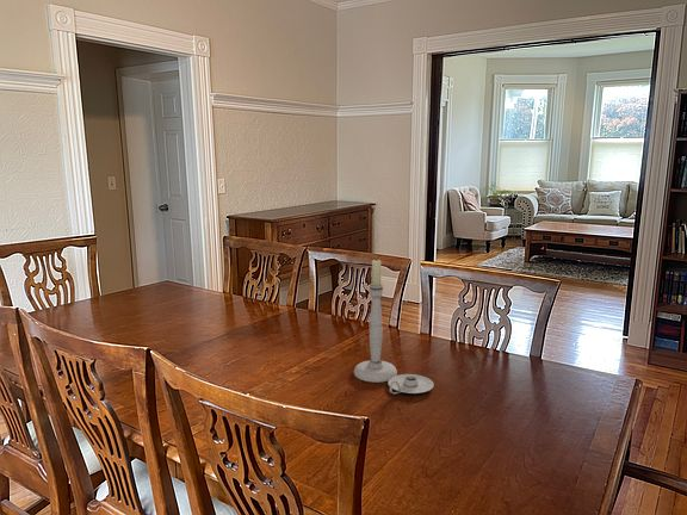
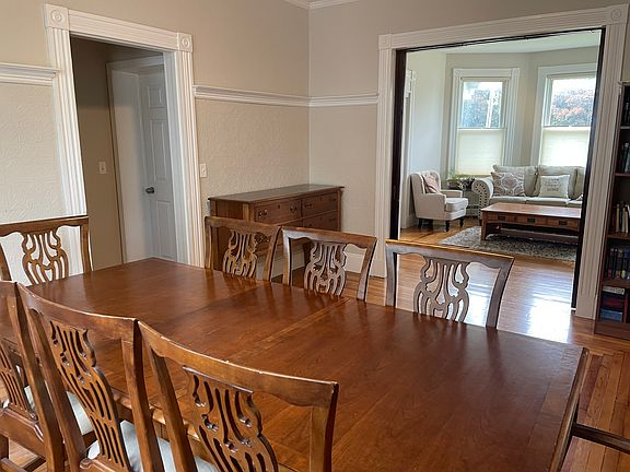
- candlestick [353,258,435,395]
